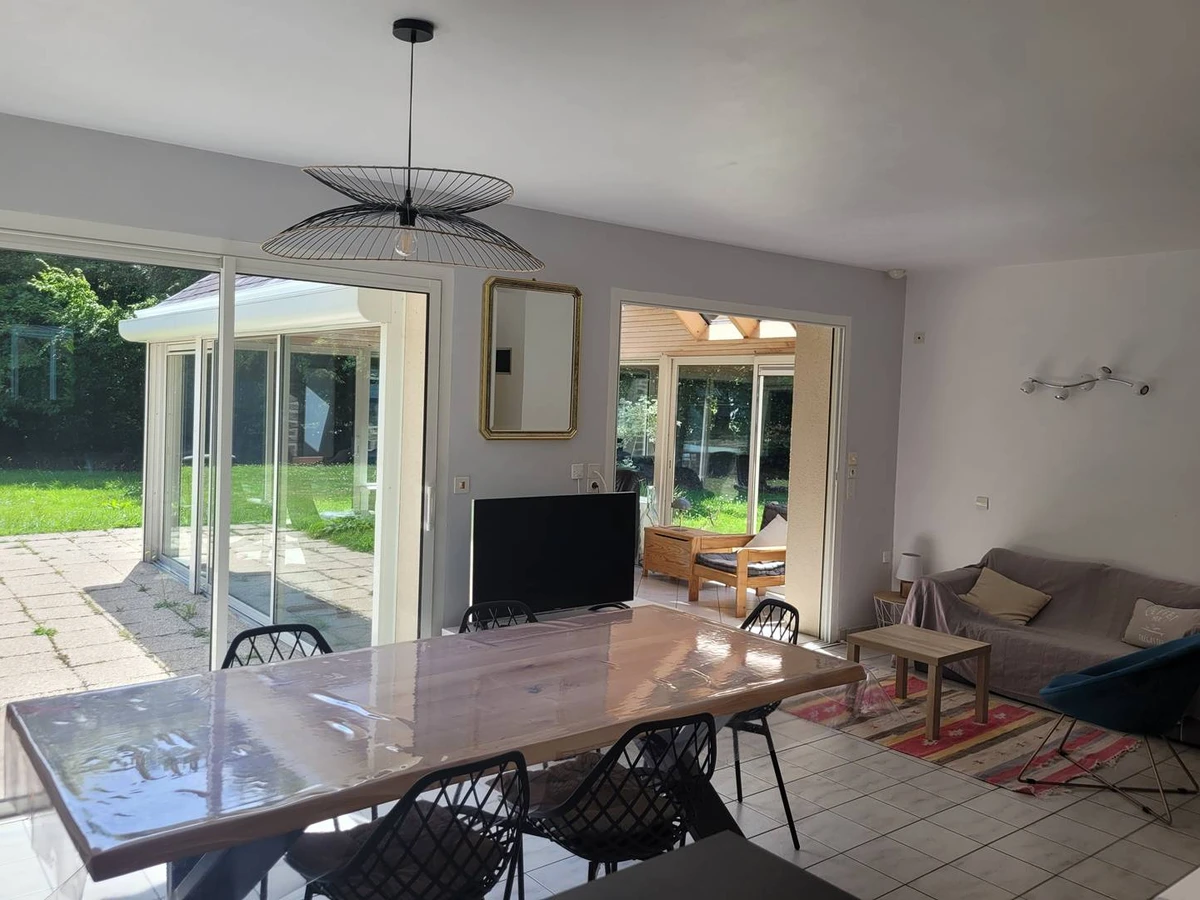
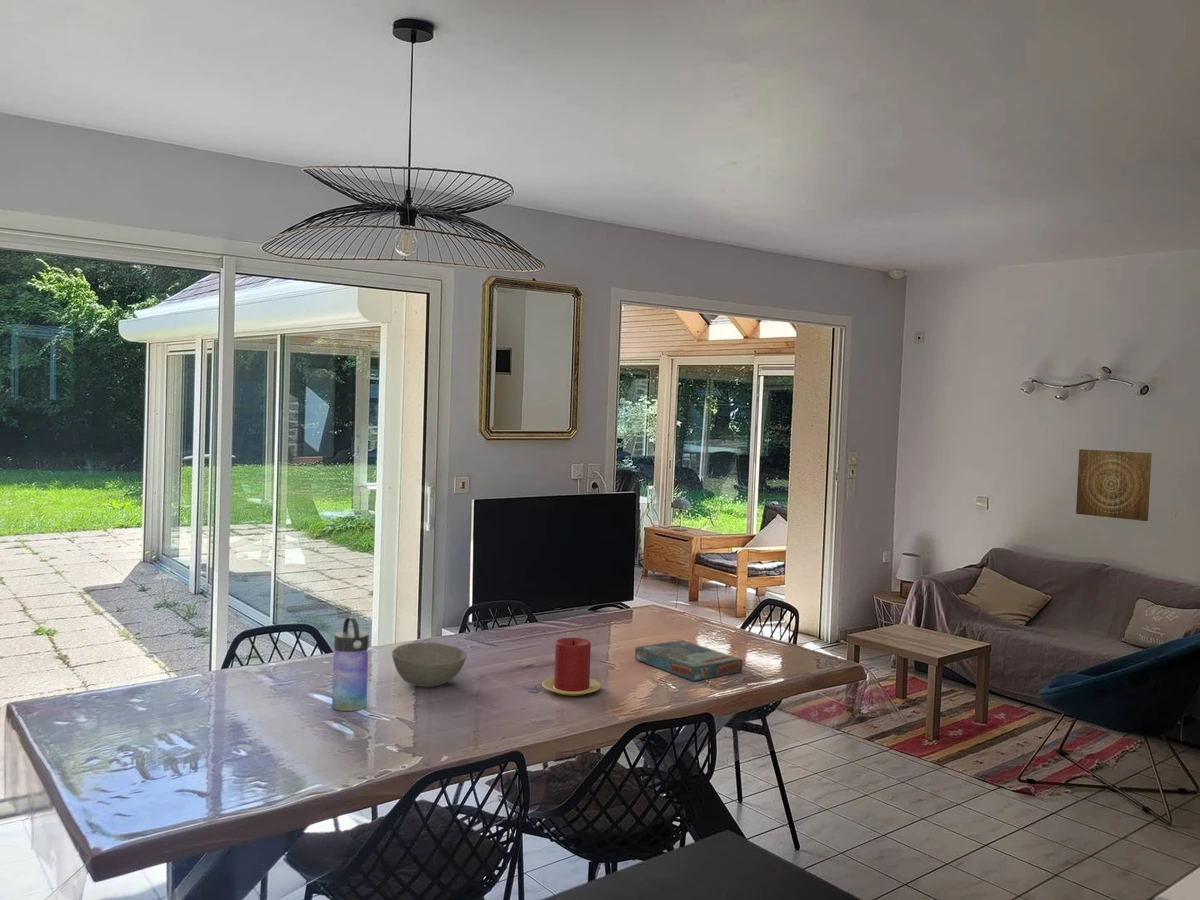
+ bowl [391,641,468,688]
+ water bottle [331,616,370,712]
+ wall art [1075,448,1153,522]
+ candle [541,637,602,697]
+ board game [634,639,744,682]
